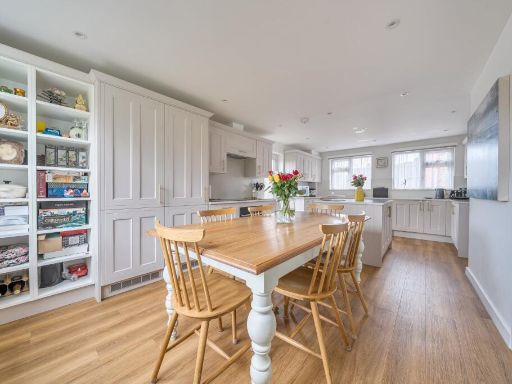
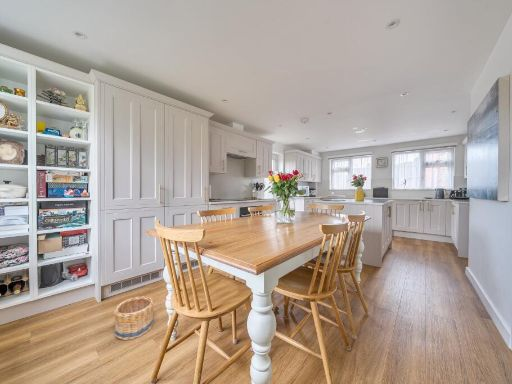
+ basket [113,295,155,341]
